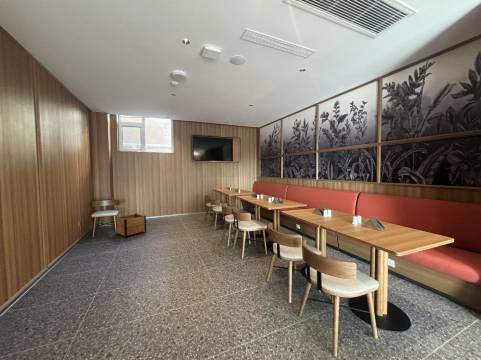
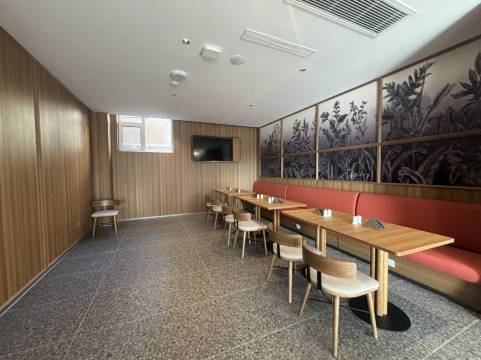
- planter [115,213,147,239]
